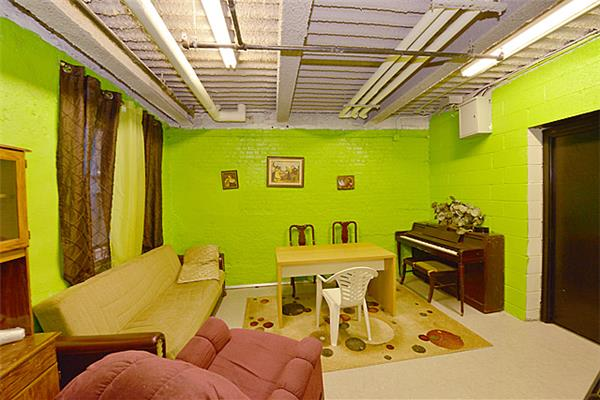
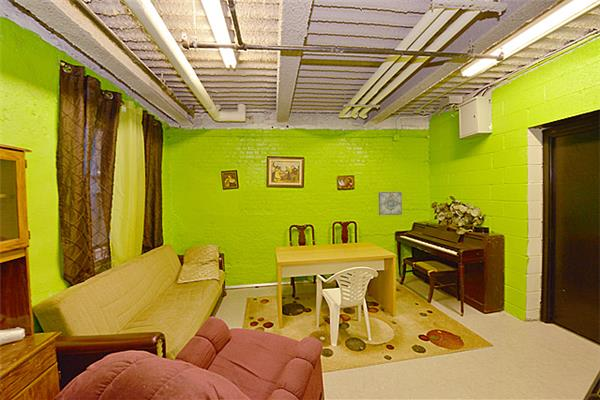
+ wall art [378,191,403,216]
